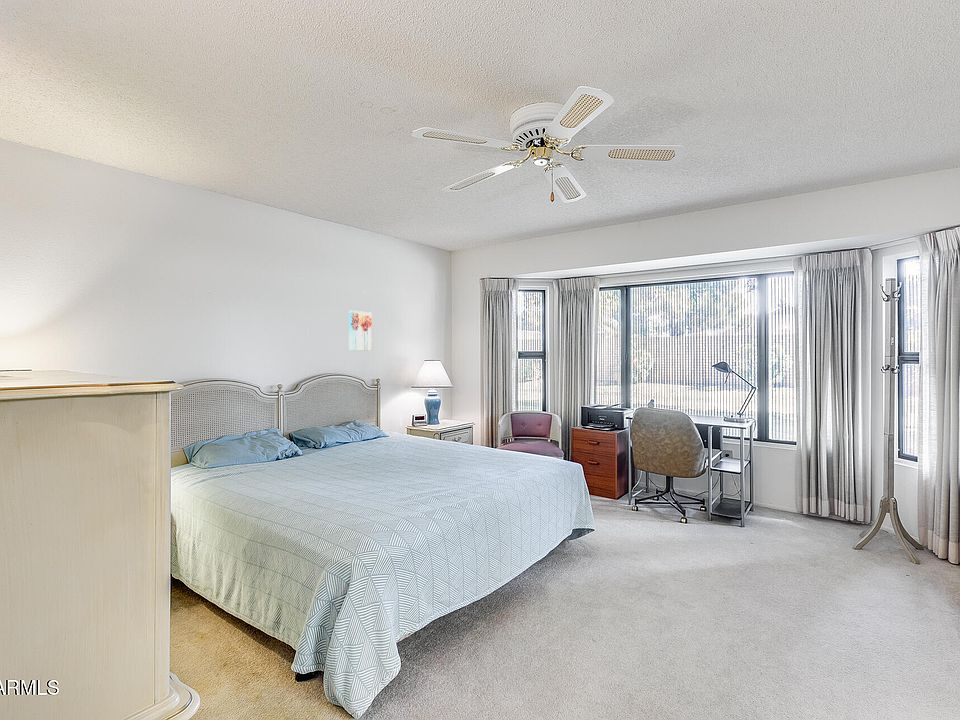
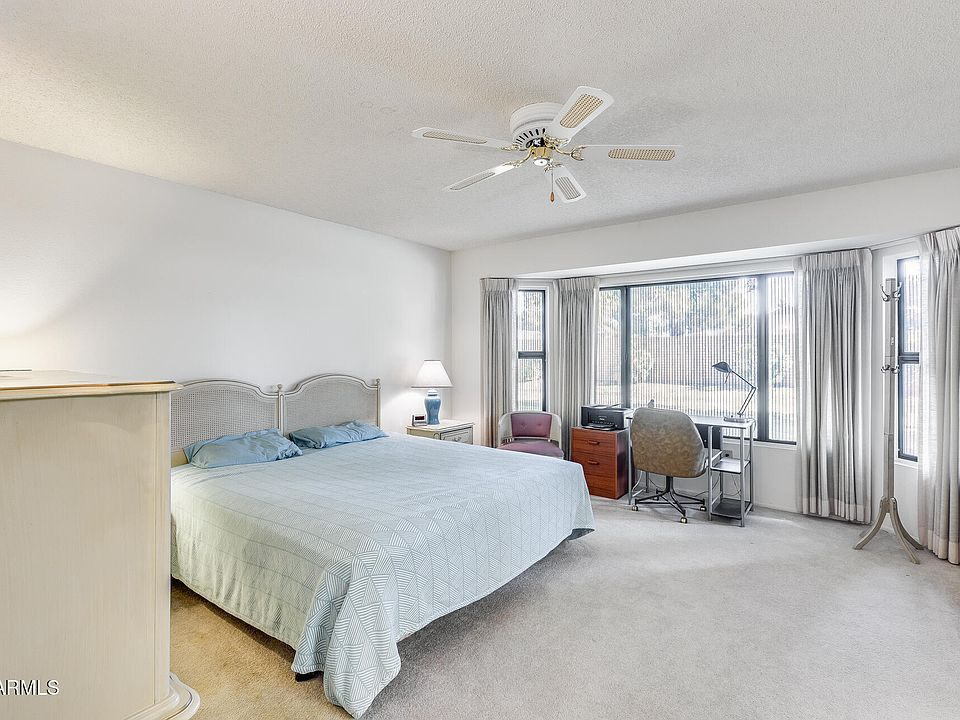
- wall art [348,310,373,352]
